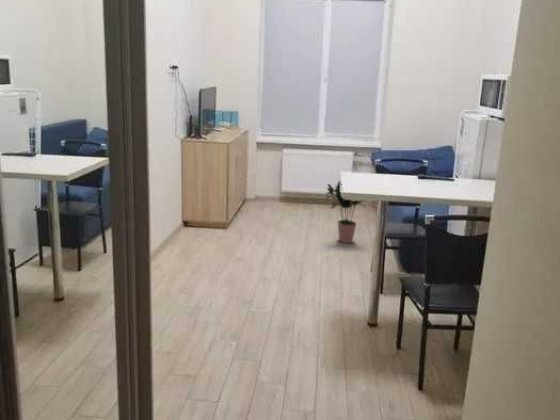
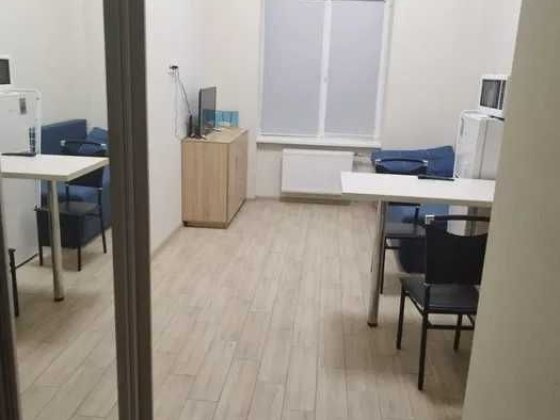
- potted plant [325,180,367,244]
